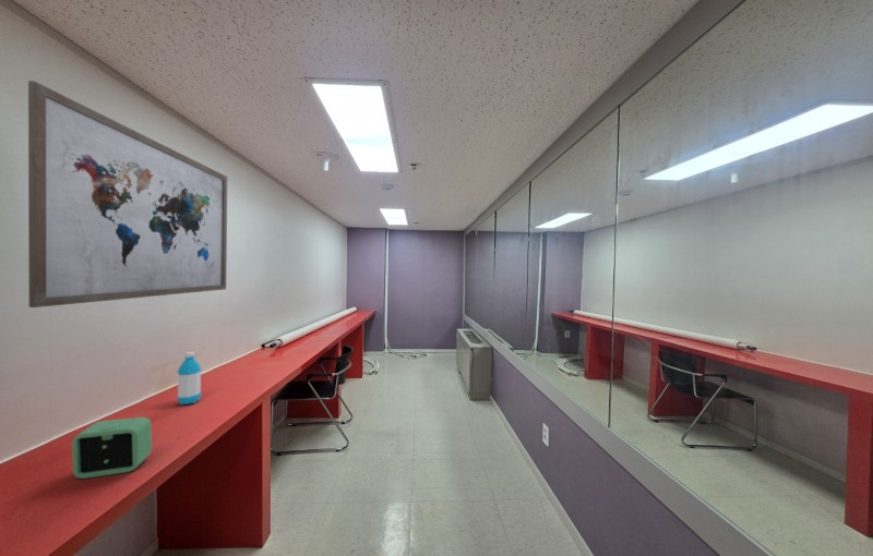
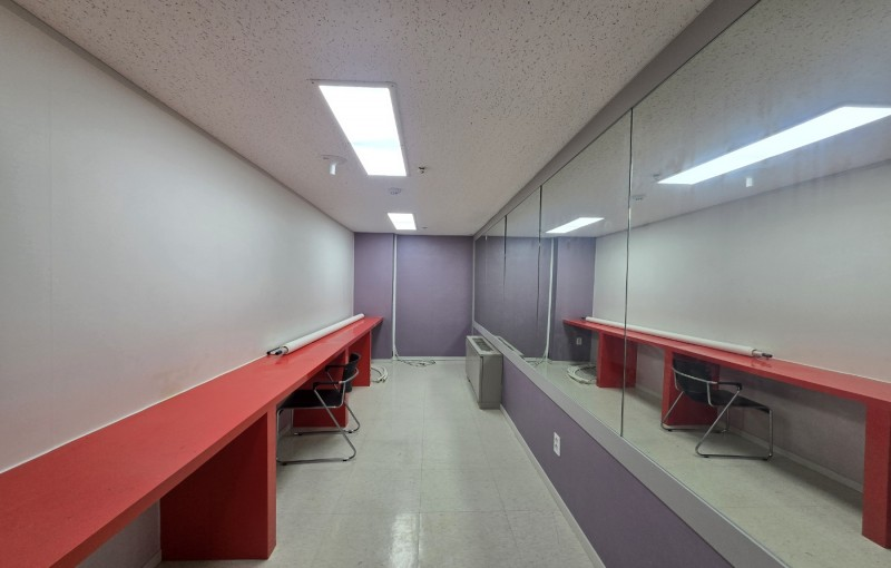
- alarm clock [71,416,153,480]
- wall art [27,80,228,309]
- water bottle [177,351,202,406]
